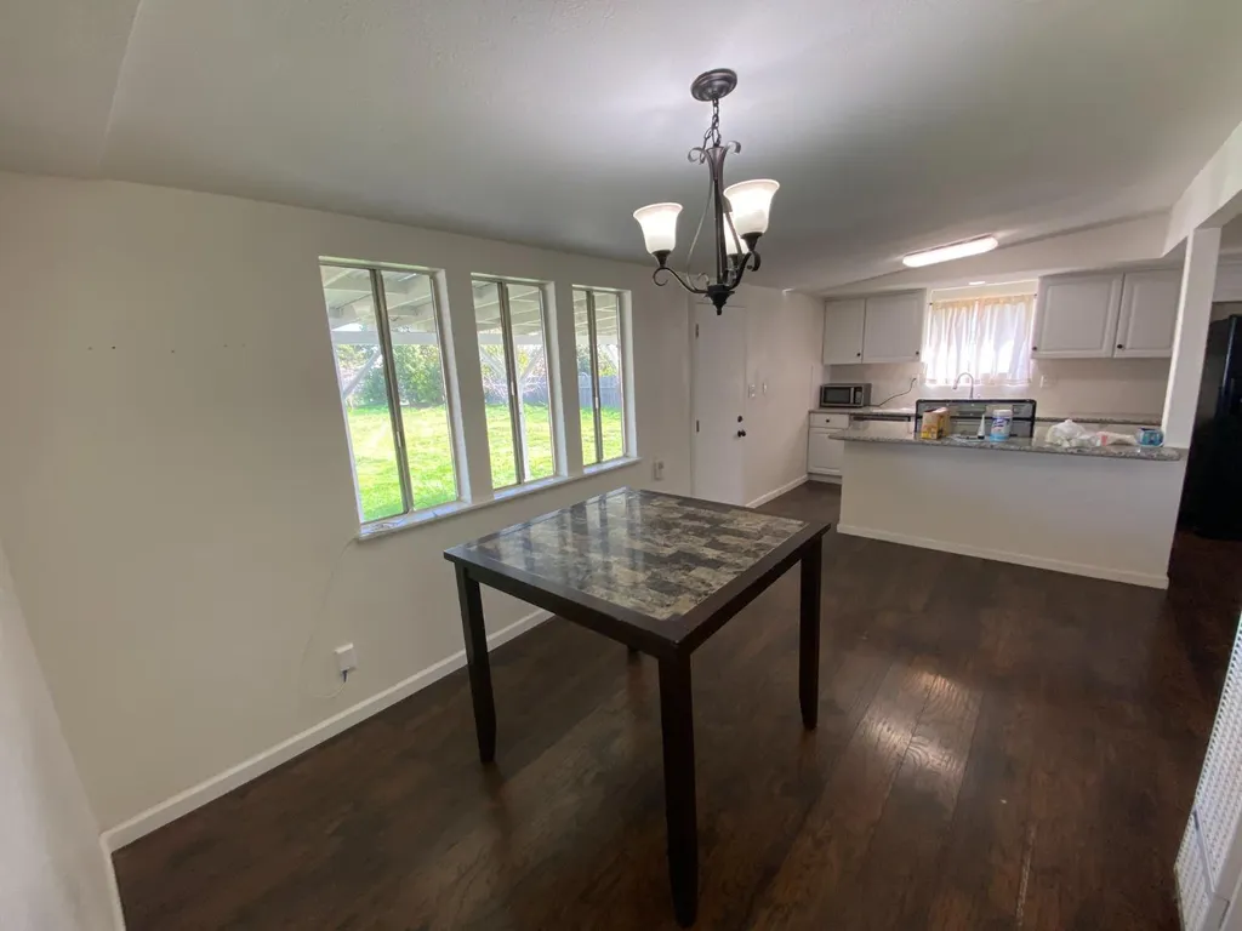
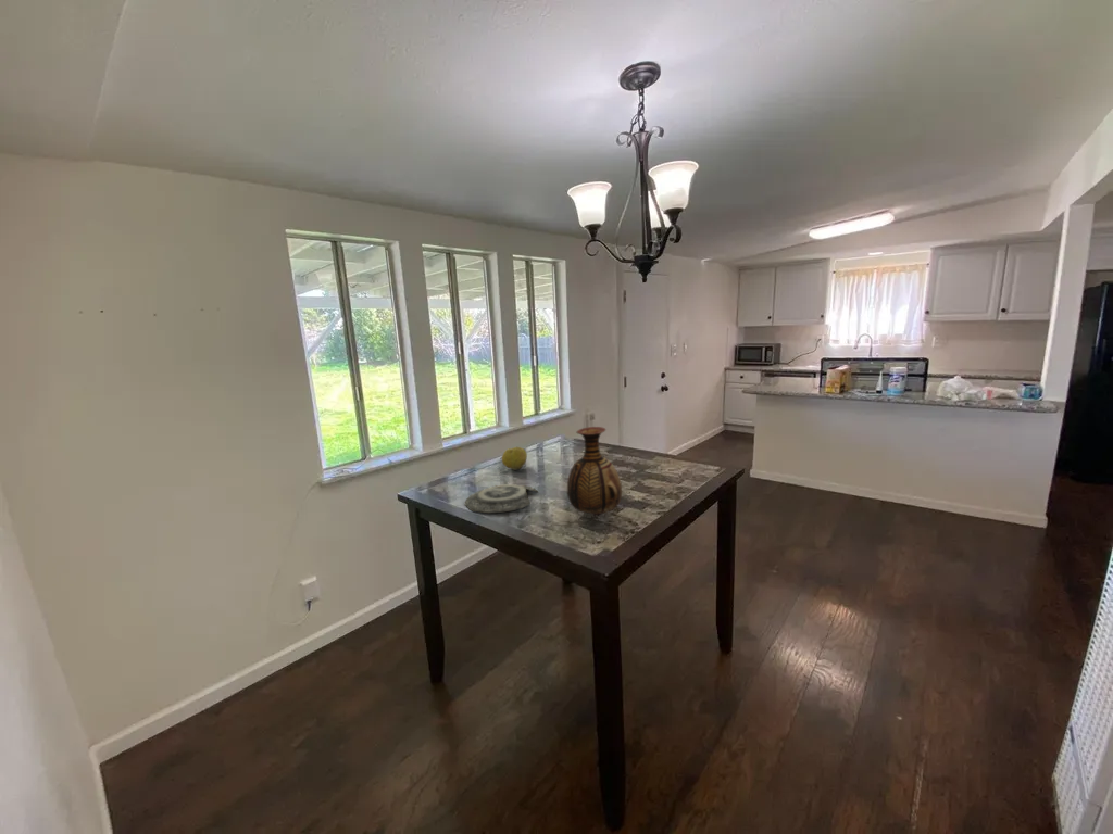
+ plate [464,483,539,514]
+ vase [566,426,623,517]
+ fruit [501,446,528,471]
